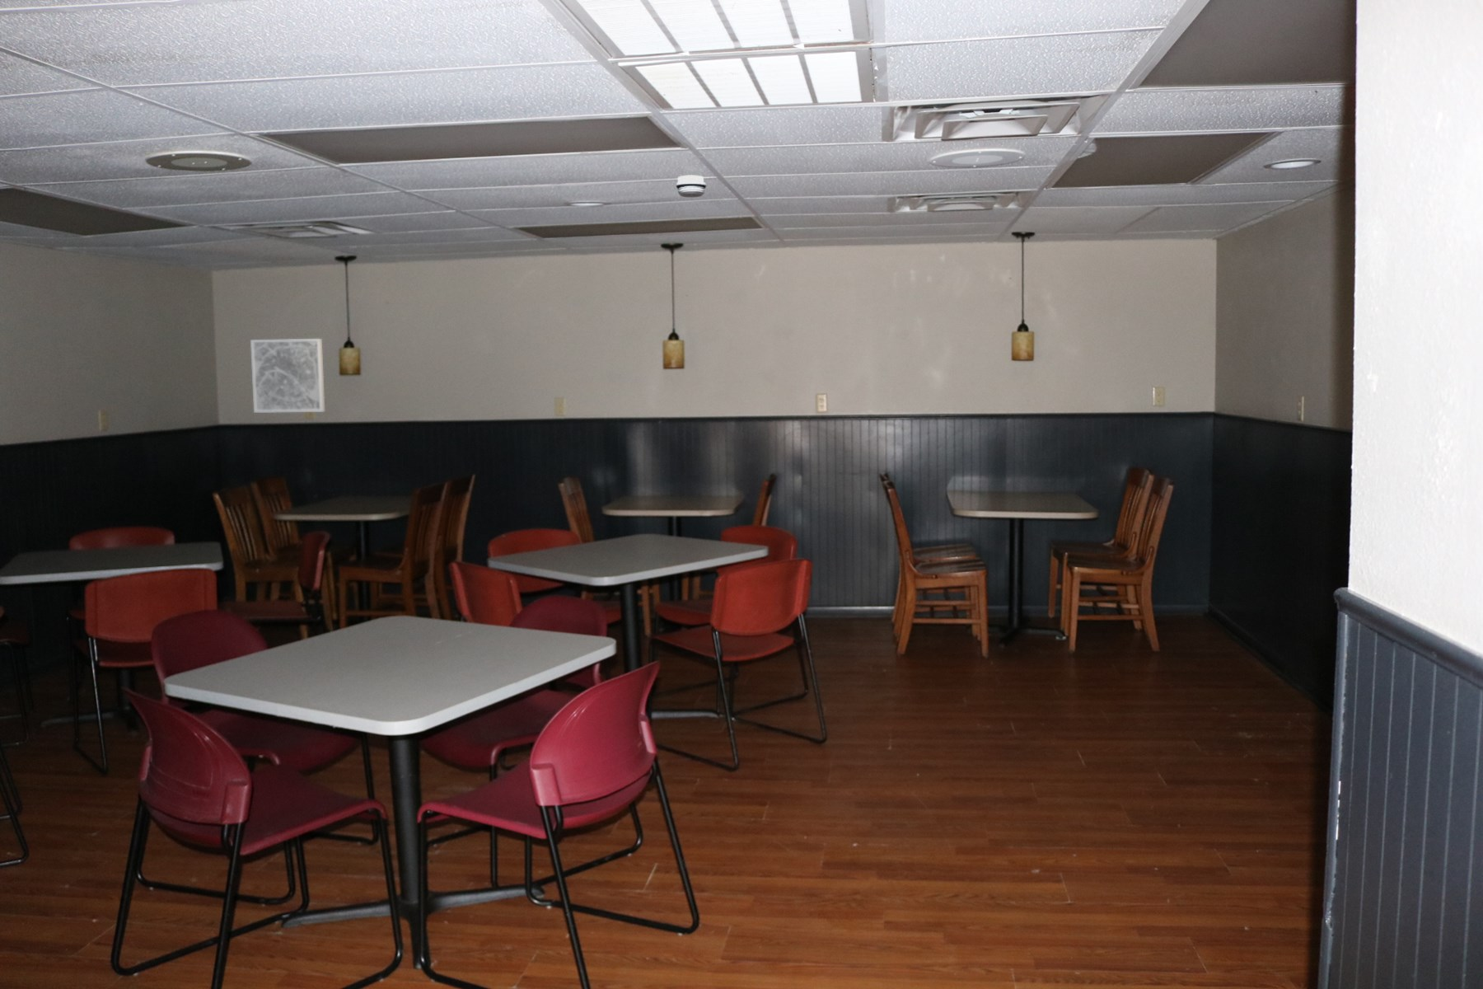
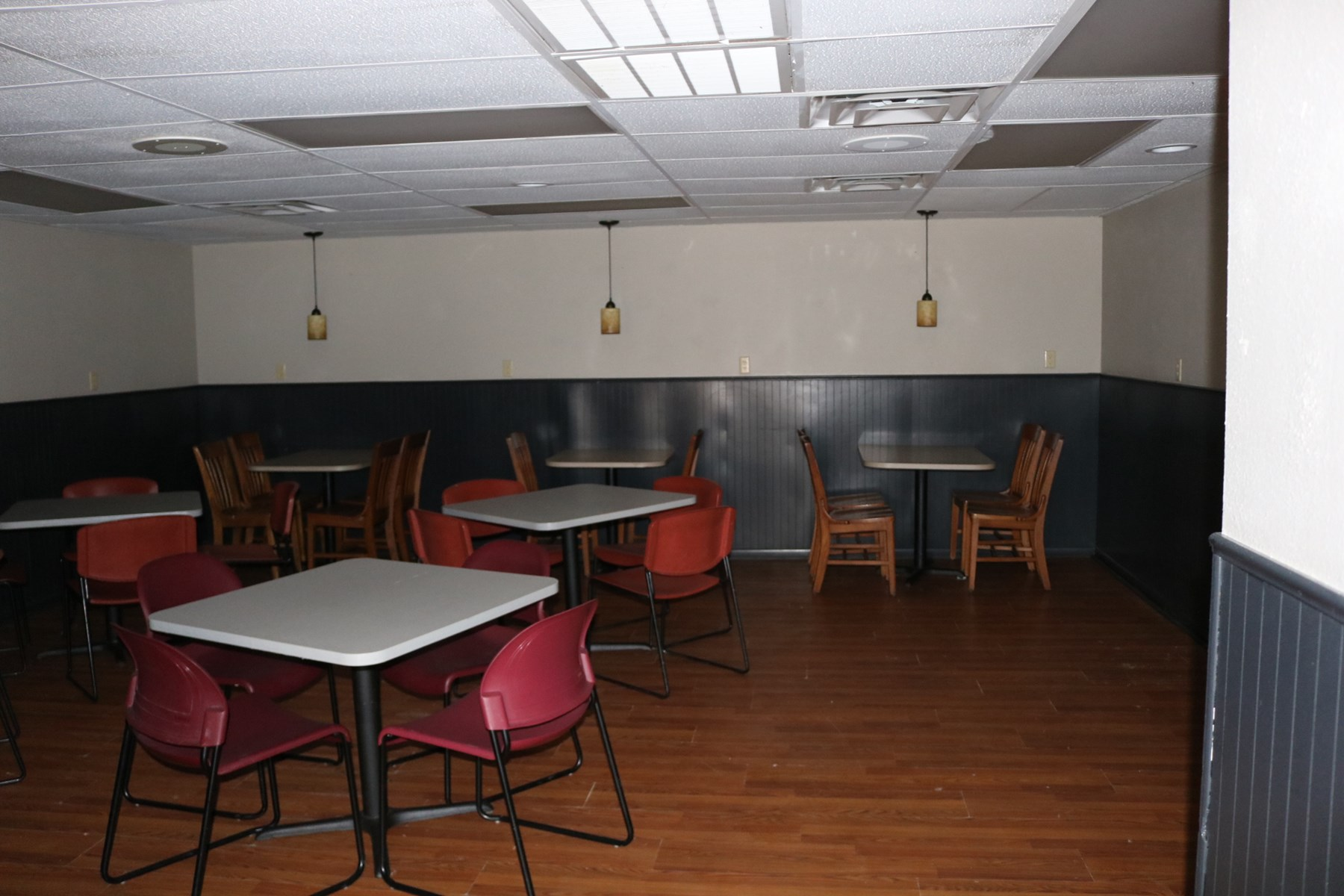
- wall art [249,338,326,414]
- smoke detector [675,174,707,198]
